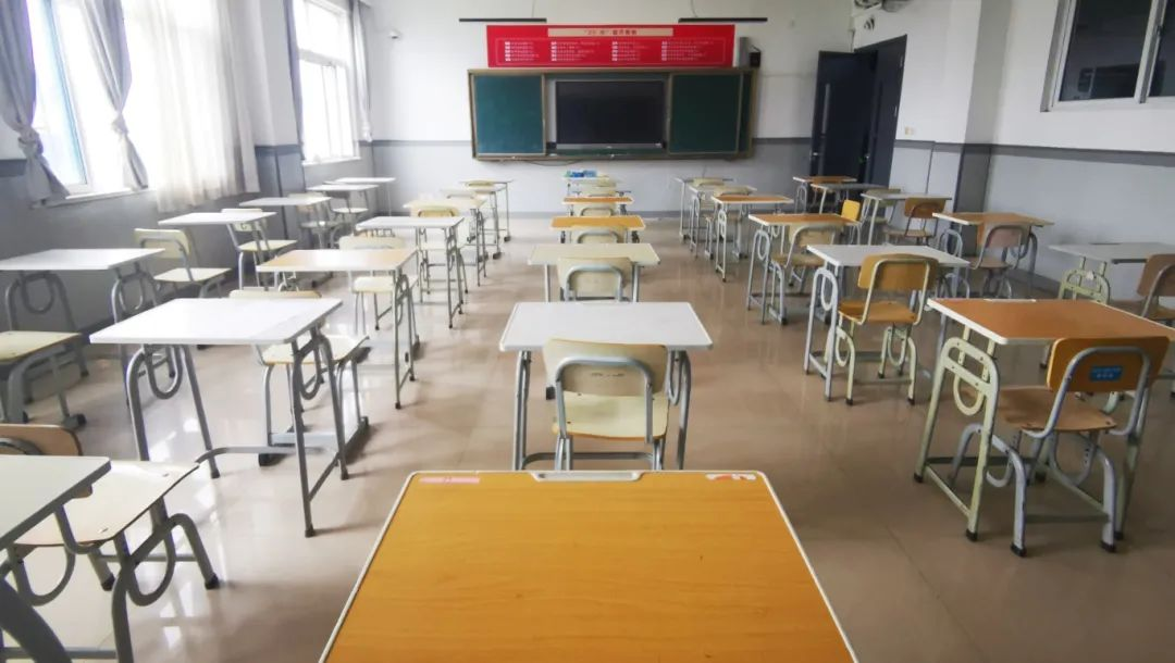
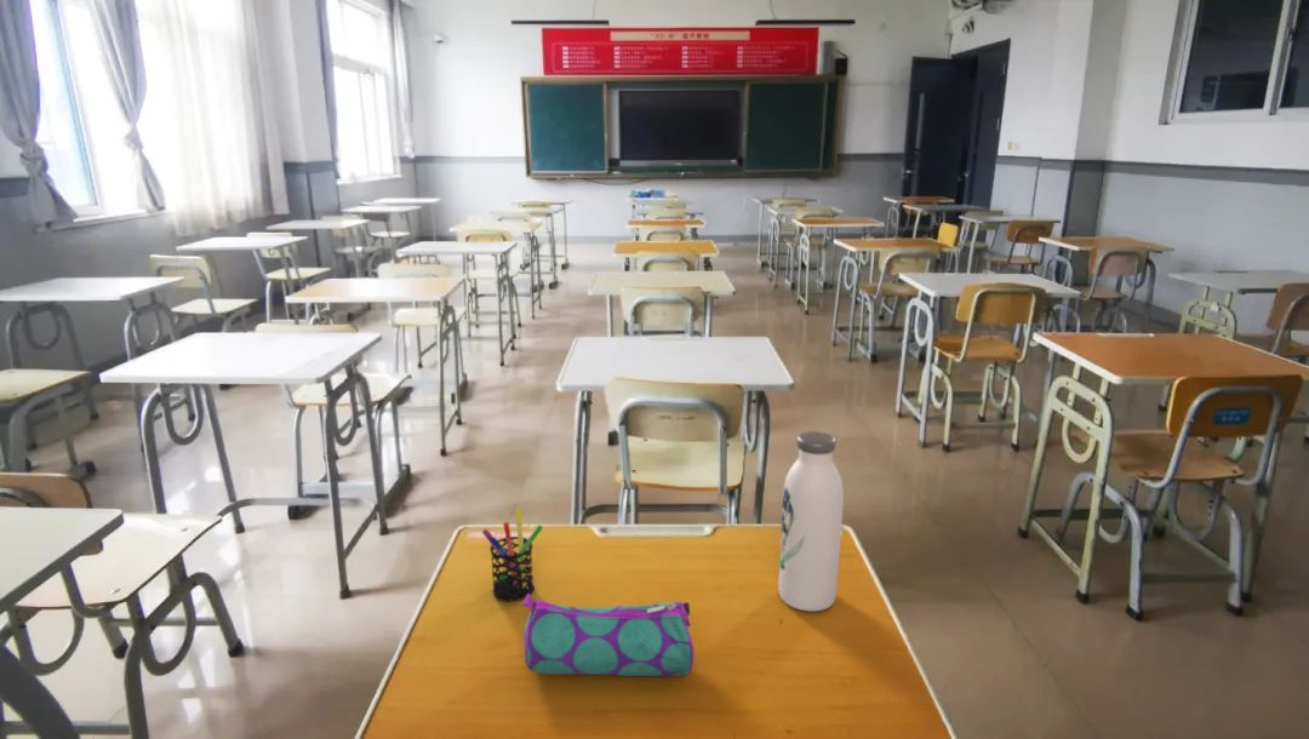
+ water bottle [777,430,845,612]
+ pencil case [521,594,696,677]
+ pen holder [481,509,544,602]
